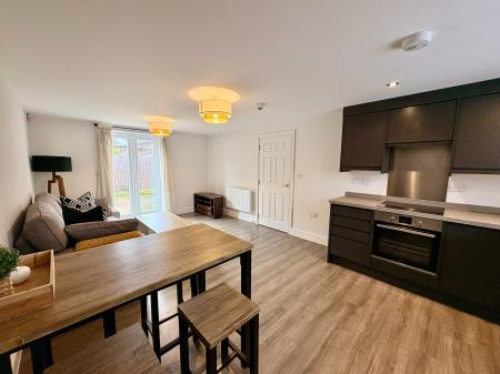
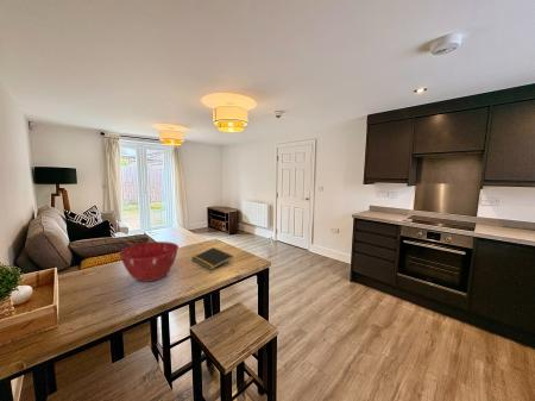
+ notepad [190,246,234,271]
+ mixing bowl [118,240,180,283]
